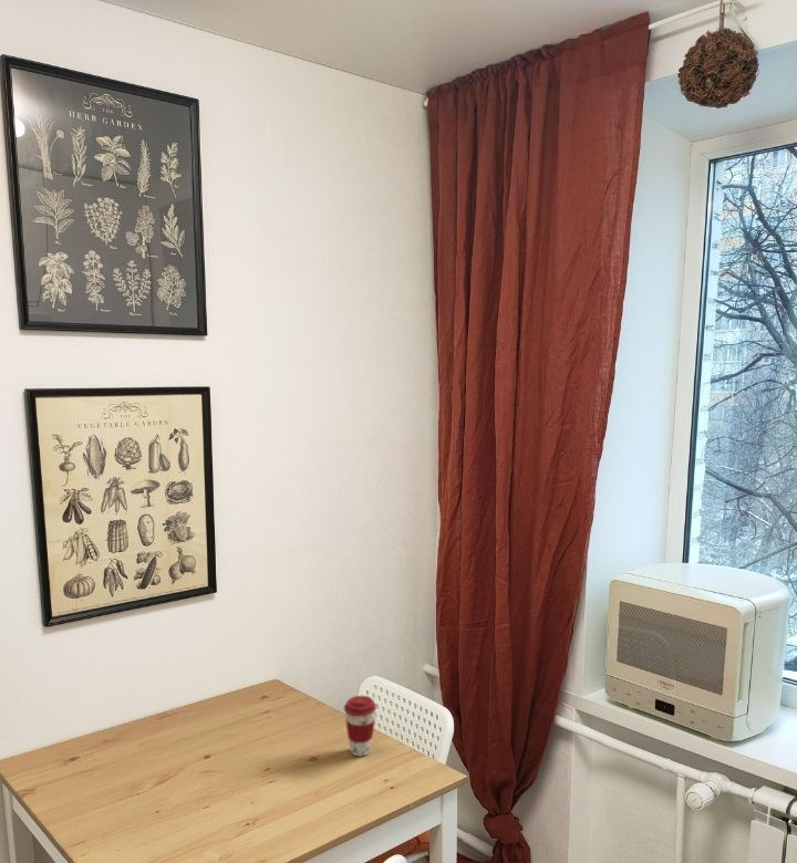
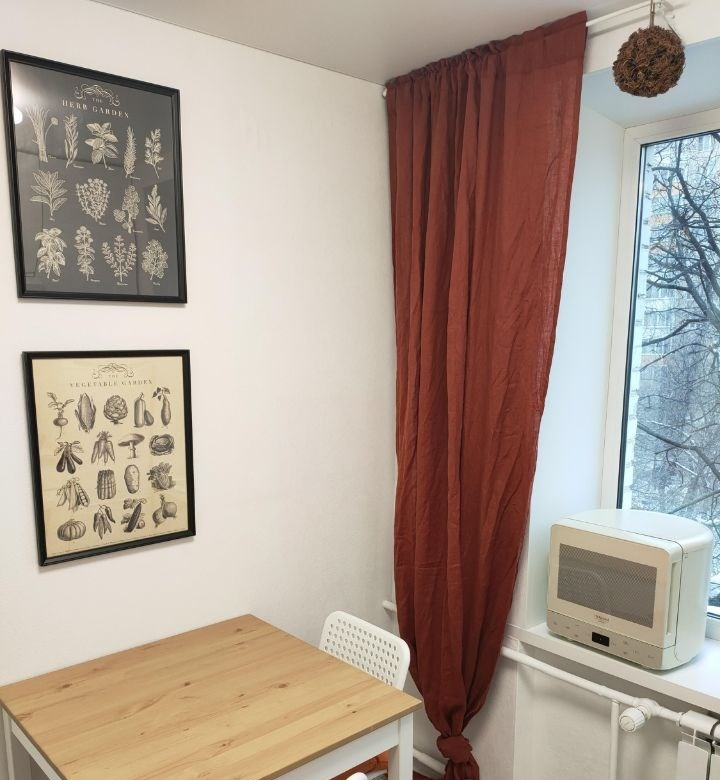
- coffee cup [343,695,377,757]
